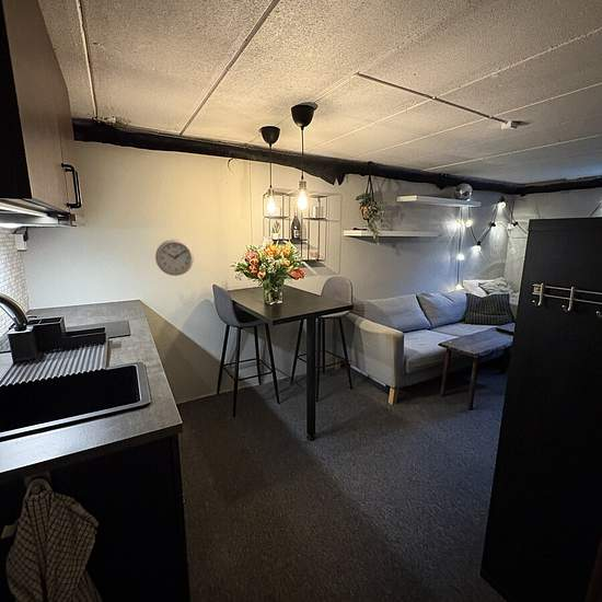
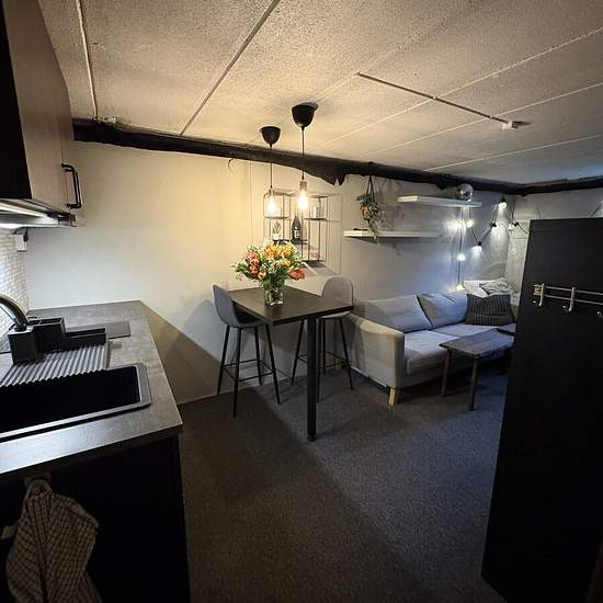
- wall clock [154,239,195,277]
